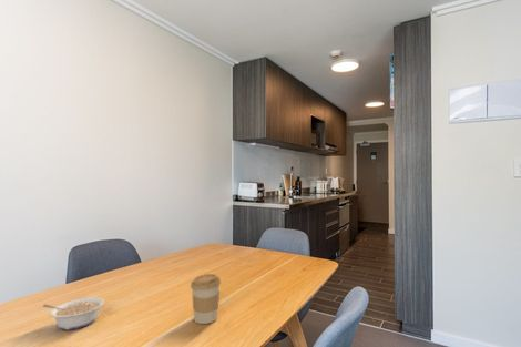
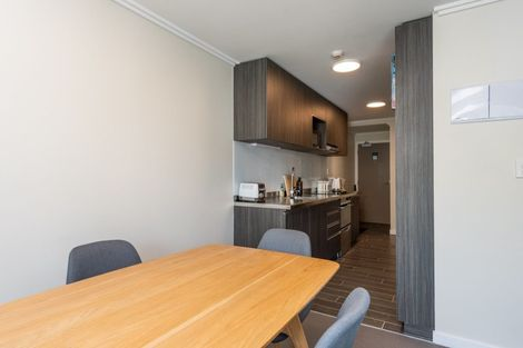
- legume [42,296,105,331]
- coffee cup [190,273,222,325]
